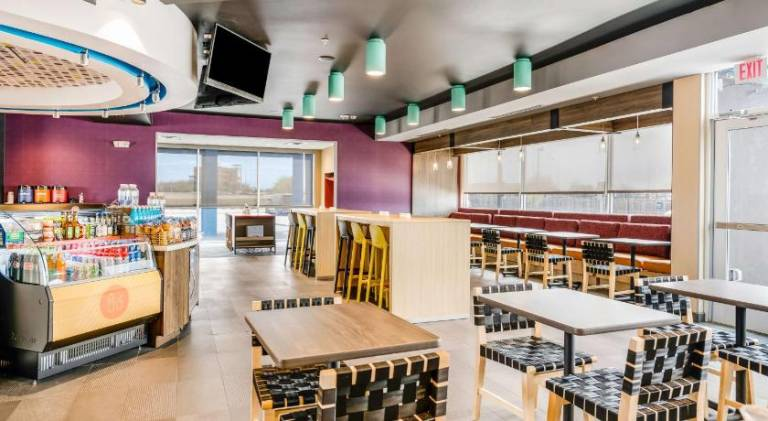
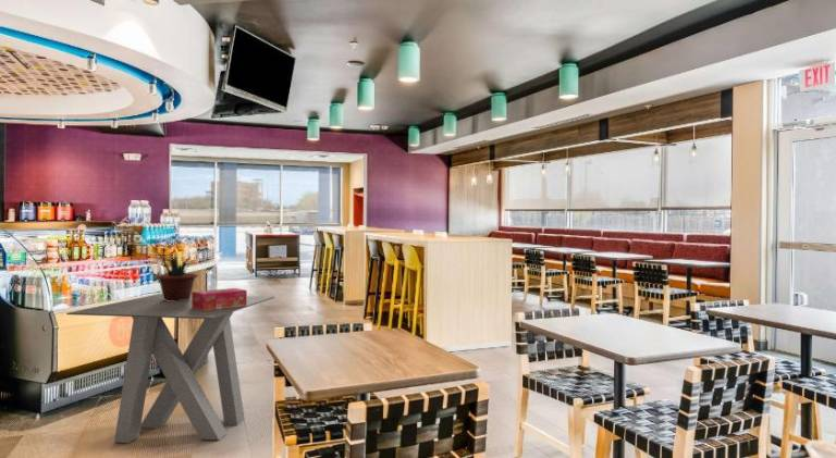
+ tissue box [190,287,248,310]
+ potted plant [147,255,199,301]
+ dining table [65,293,275,444]
